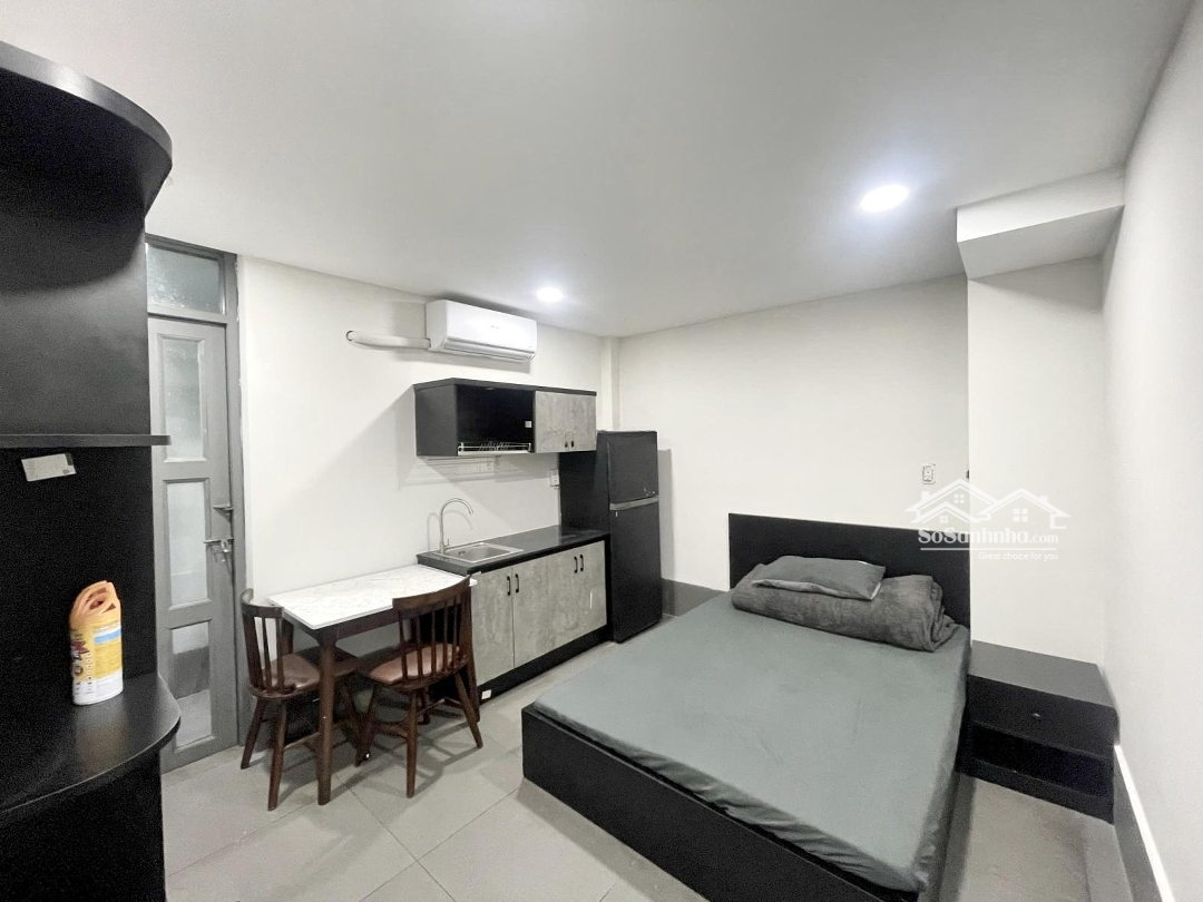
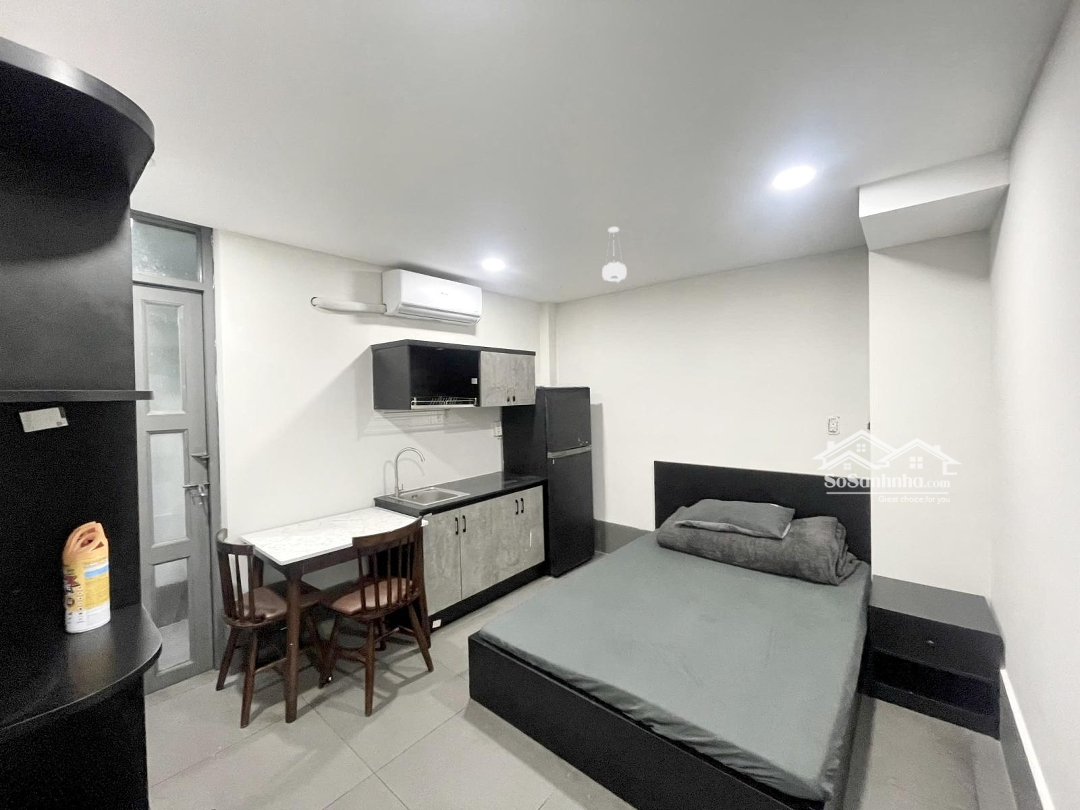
+ pendant light [601,226,628,284]
